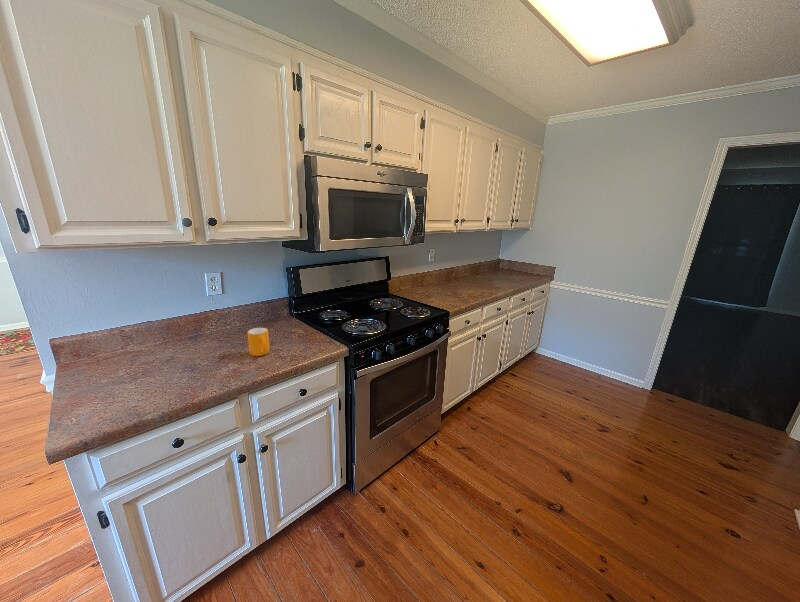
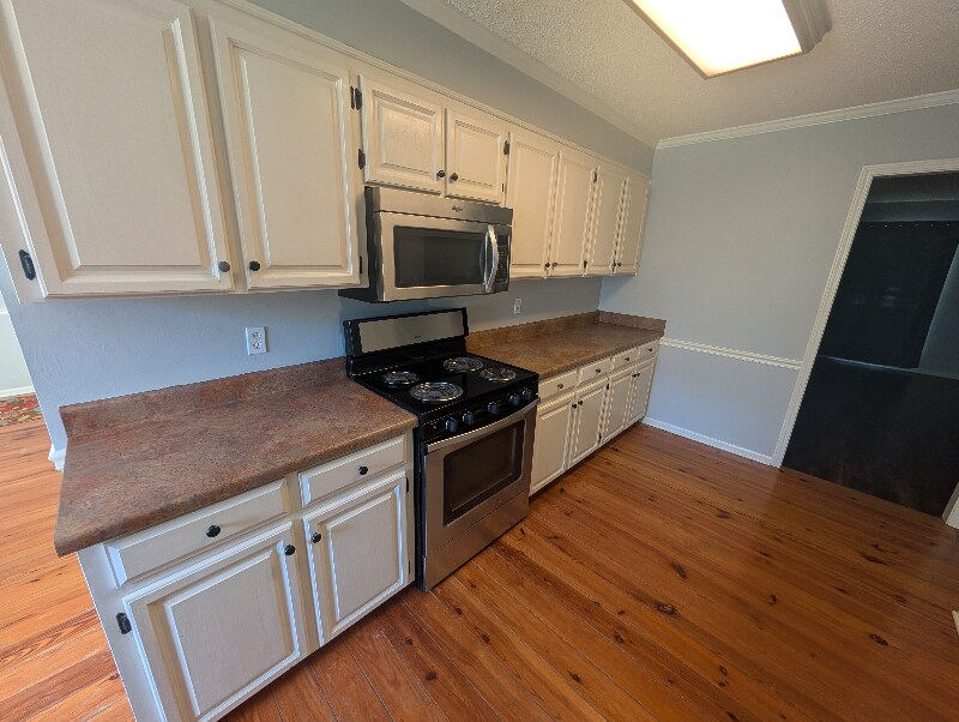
- mug [247,327,271,357]
